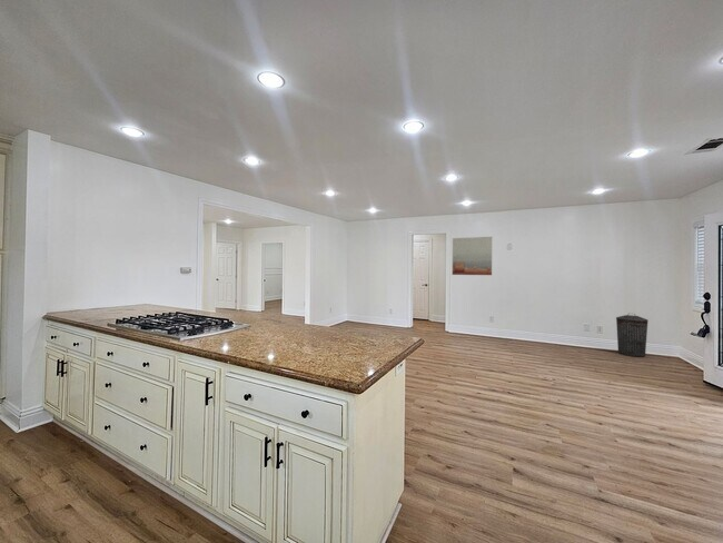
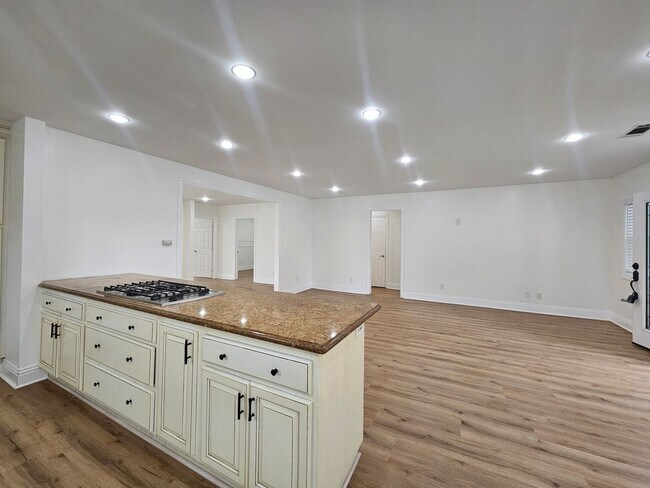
- wall art [452,236,493,276]
- trash can [615,313,650,358]
